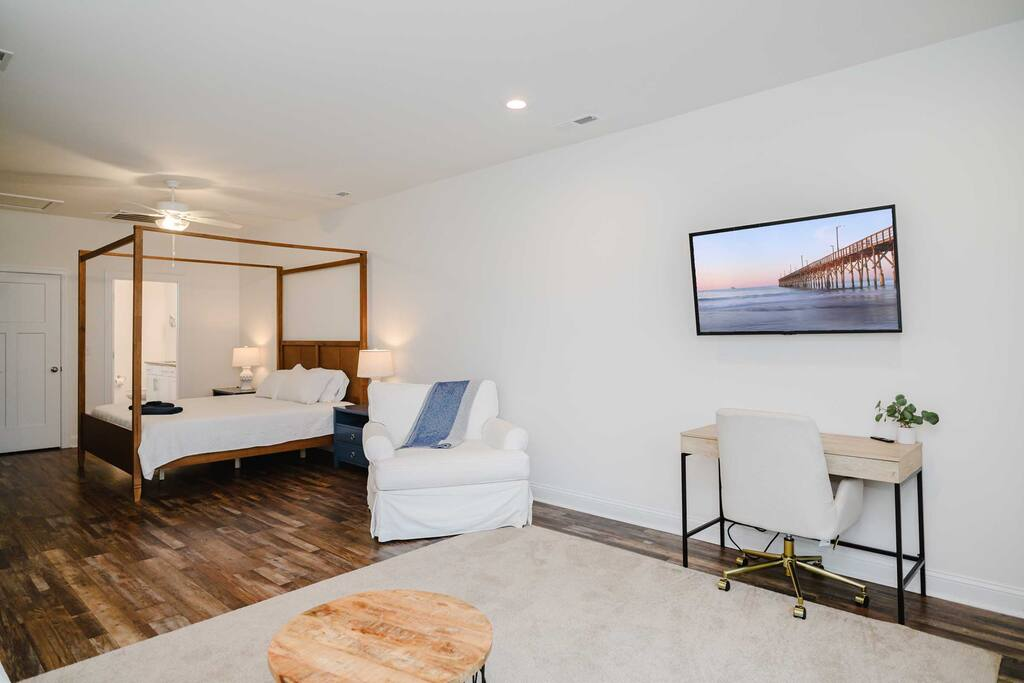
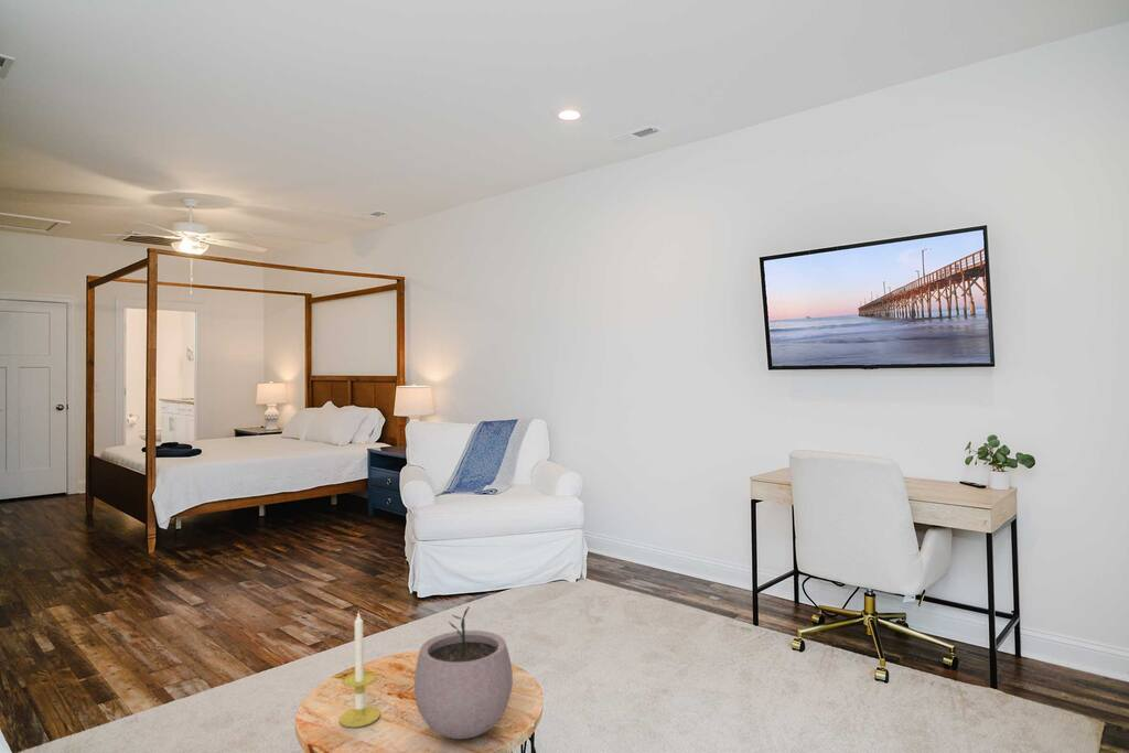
+ plant pot [413,605,514,740]
+ candle [338,611,381,729]
